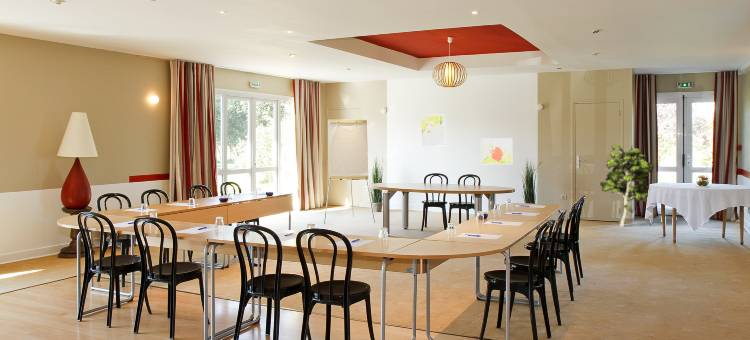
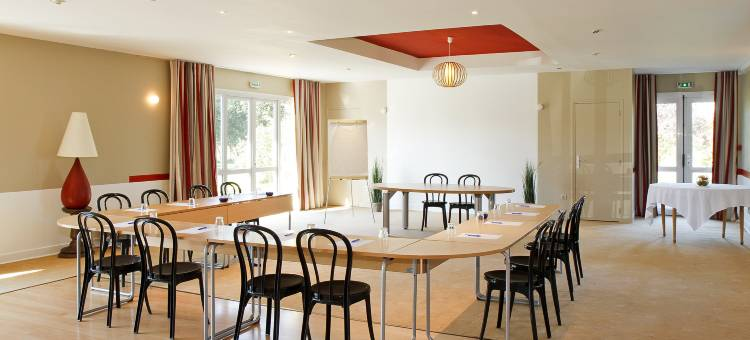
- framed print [420,114,446,147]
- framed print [480,137,513,165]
- indoor plant [599,143,654,228]
